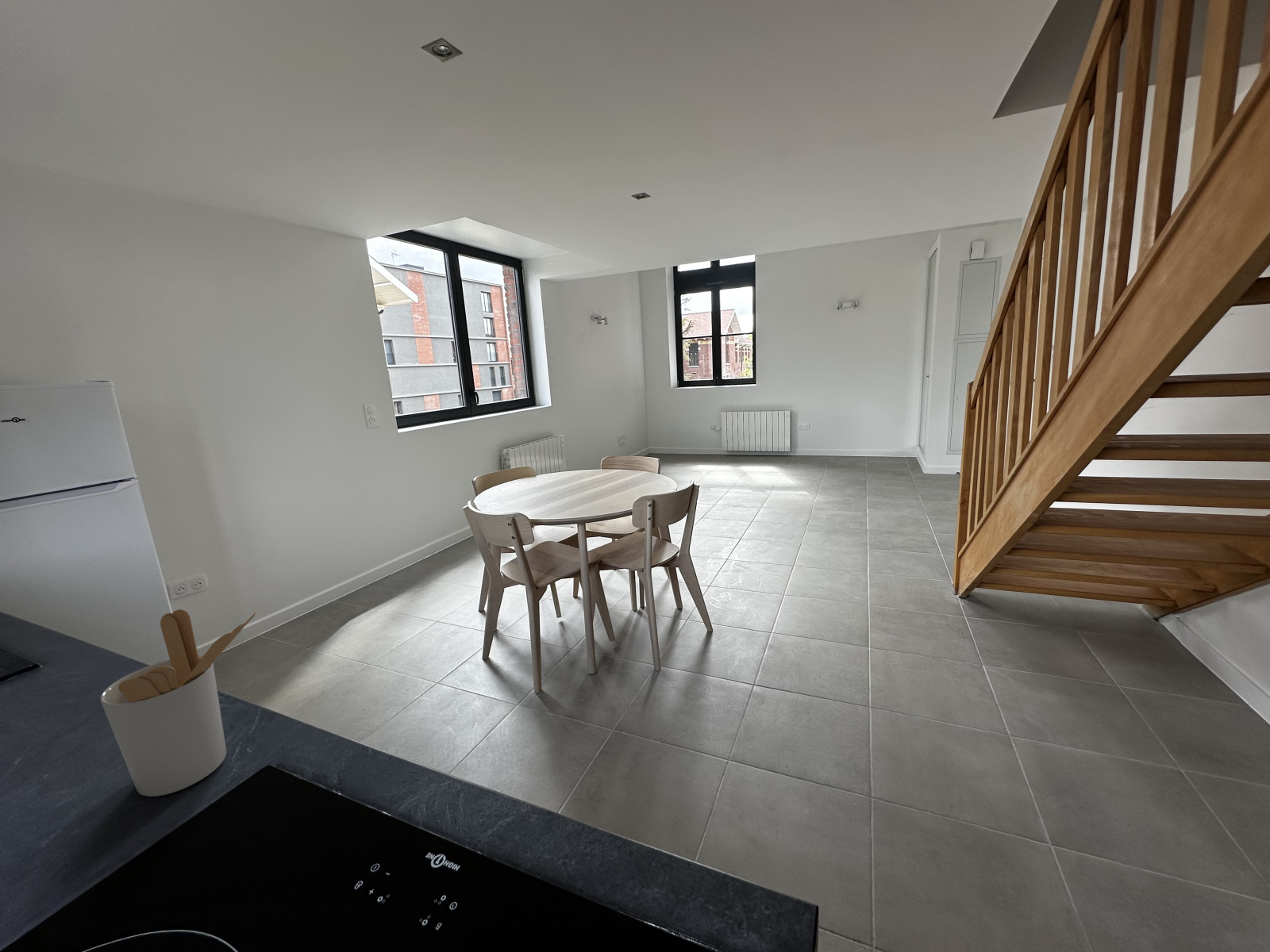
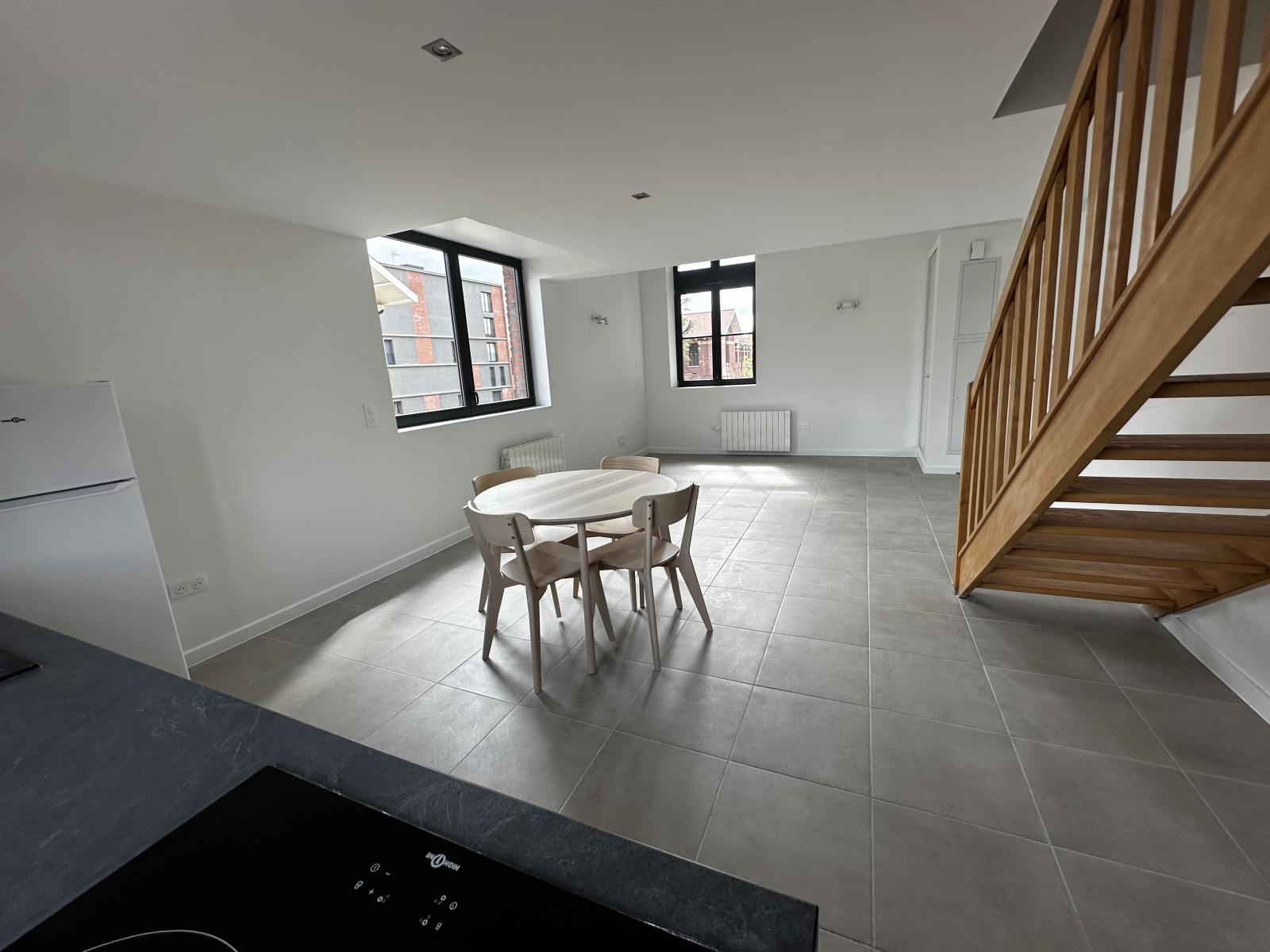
- utensil holder [100,608,257,797]
